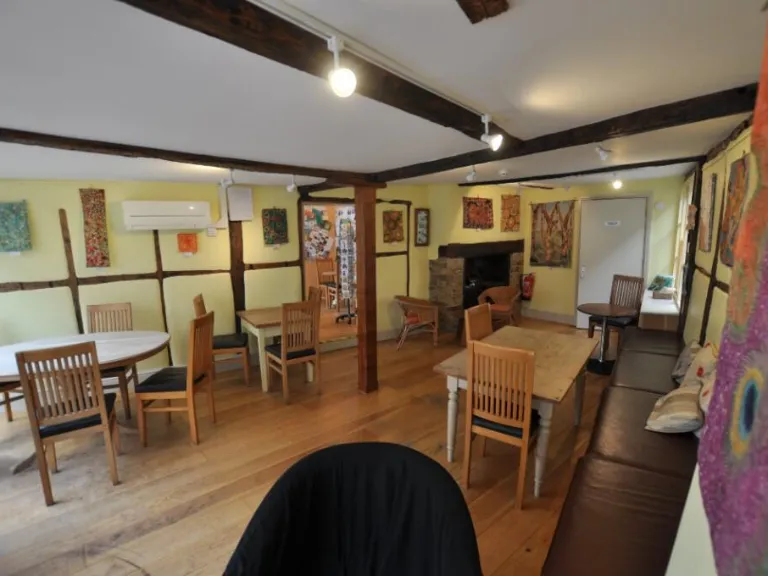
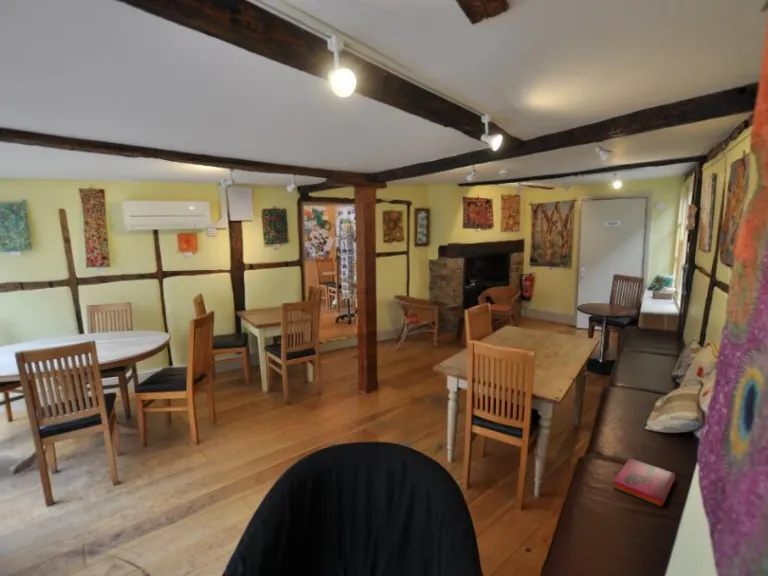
+ hardback book [612,457,676,508]
